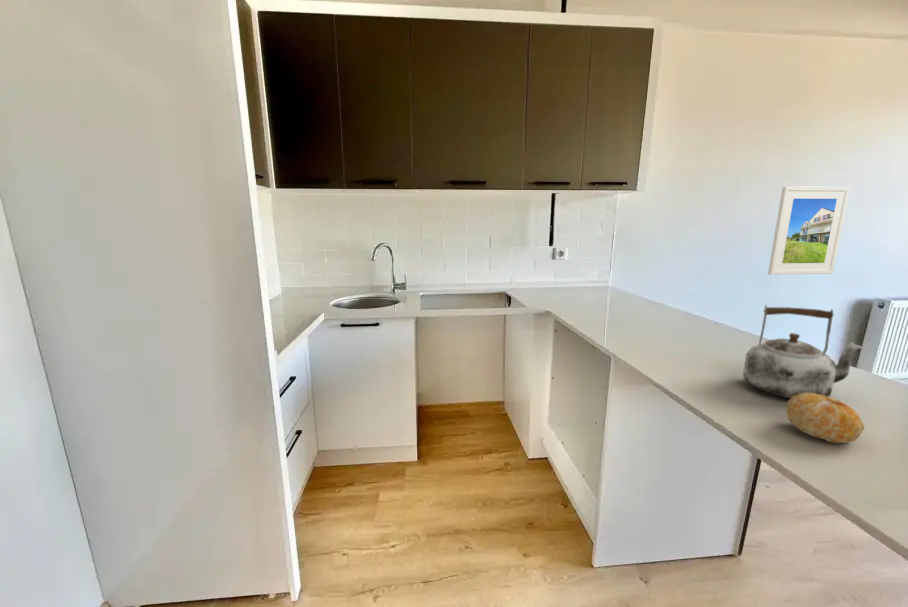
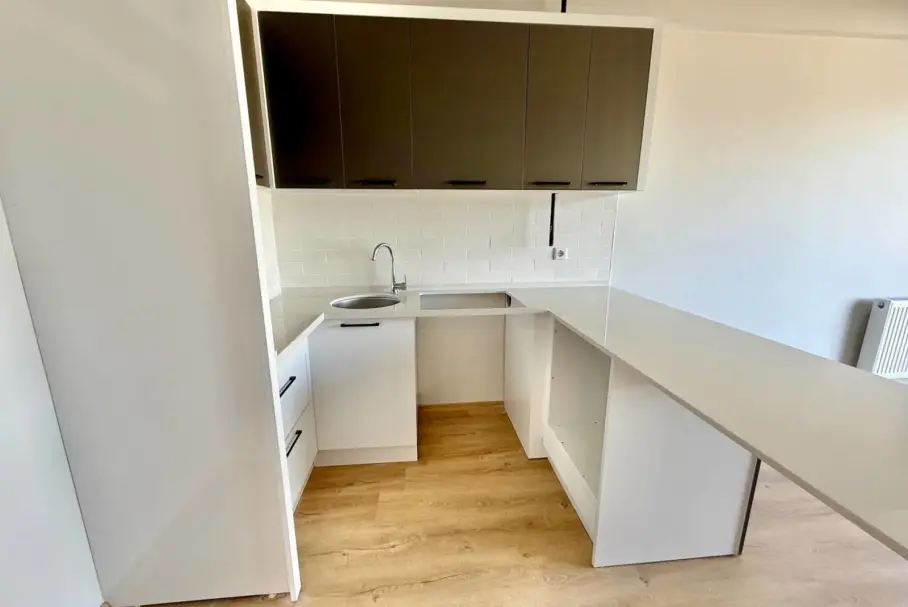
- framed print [767,185,851,276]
- fruit [785,393,865,444]
- kettle [742,304,863,400]
